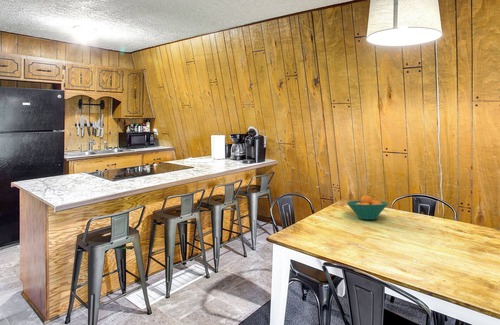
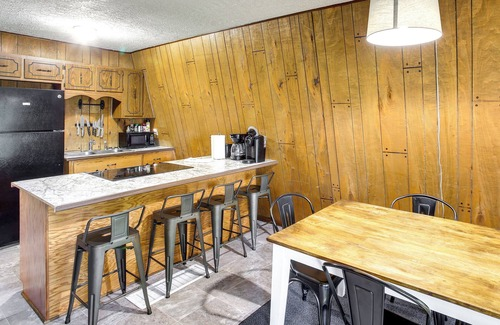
- fruit bowl [346,194,389,220]
